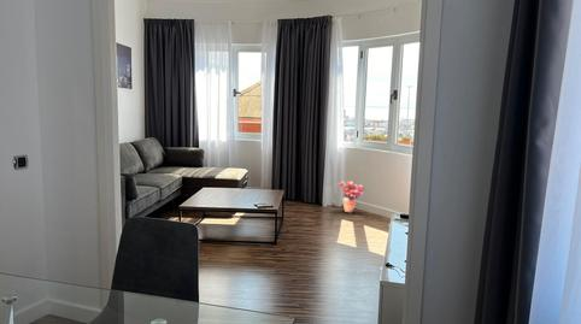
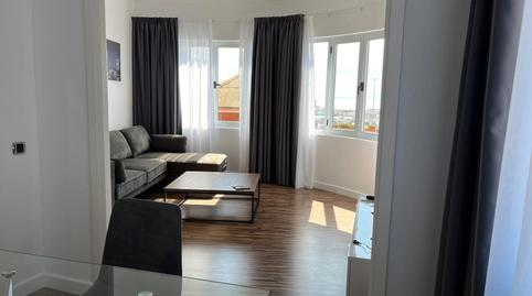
- potted plant [336,179,365,213]
